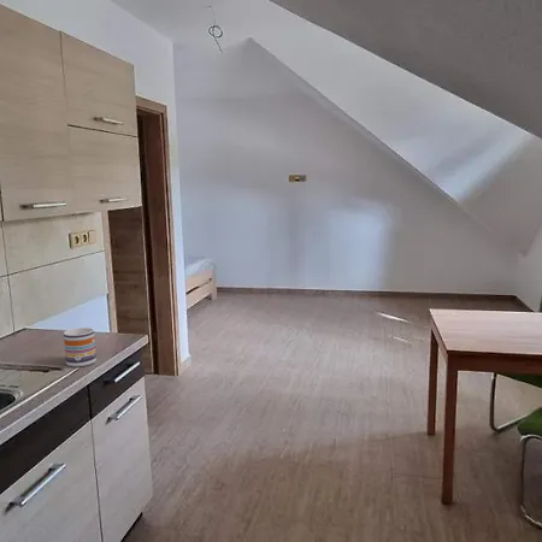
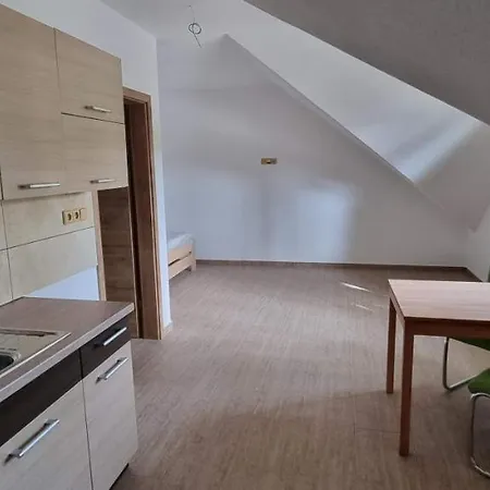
- mug [63,326,98,367]
